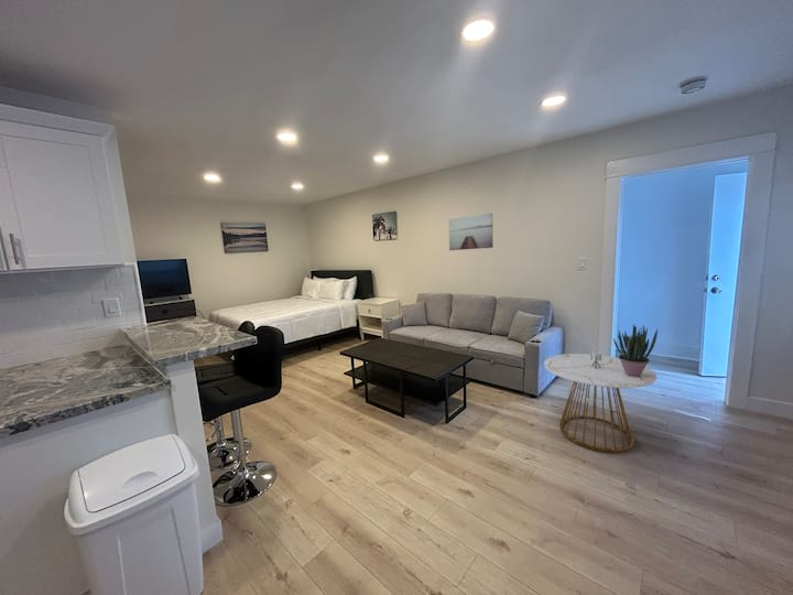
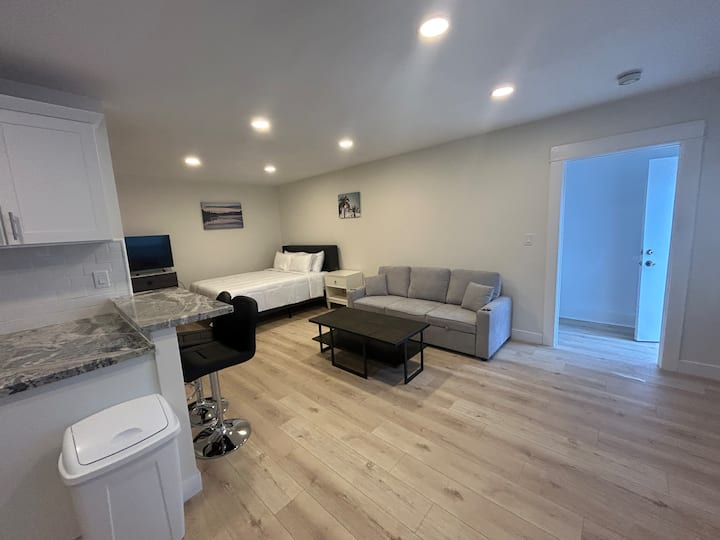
- wall art [447,212,493,251]
- potted plant [612,323,659,377]
- side table [543,350,658,453]
